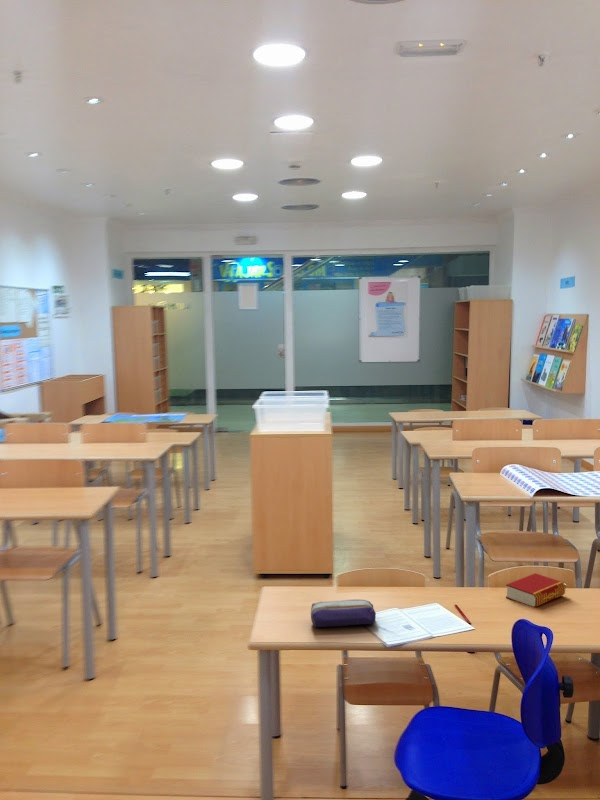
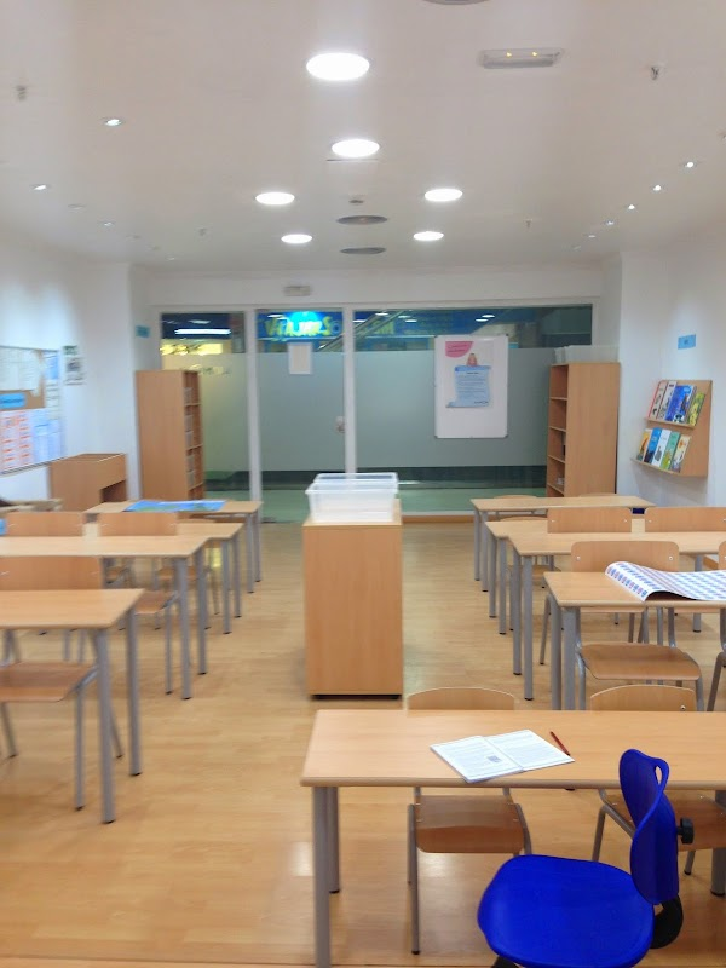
- book [505,572,566,608]
- pencil case [310,598,377,628]
